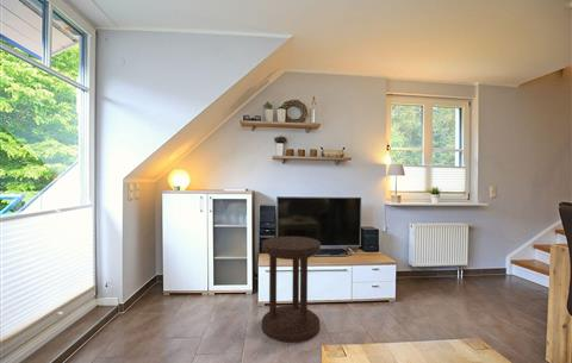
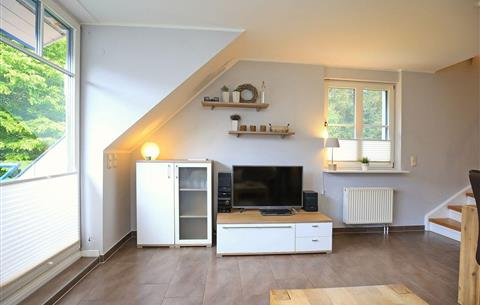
- side table [261,236,322,344]
